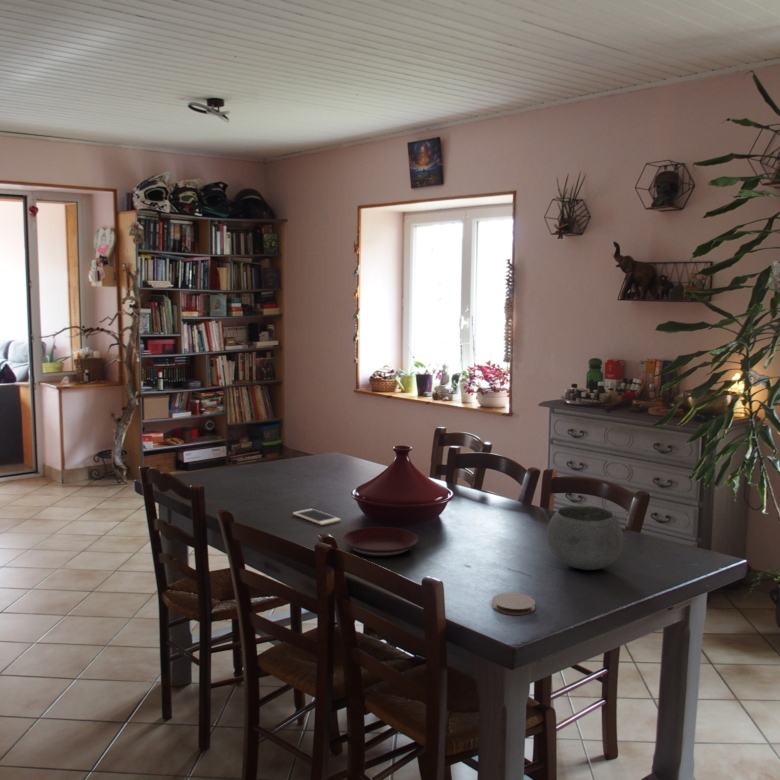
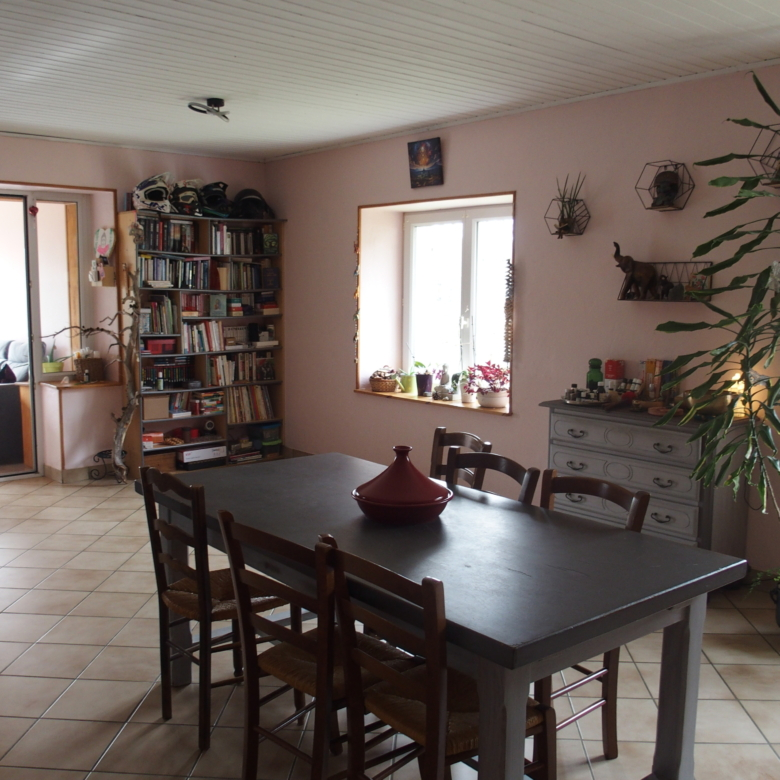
- coaster [491,592,536,616]
- plate [342,526,419,558]
- cell phone [292,508,342,526]
- bowl [546,505,625,571]
